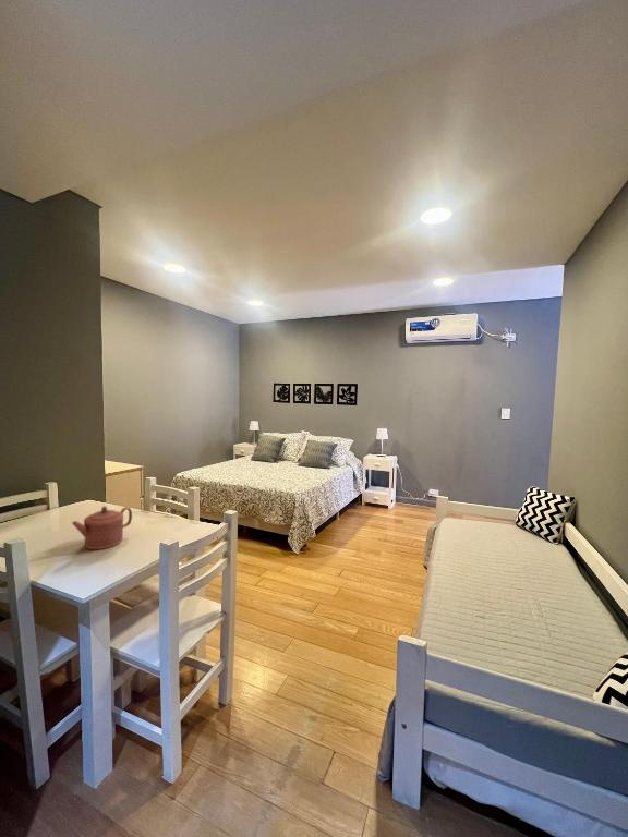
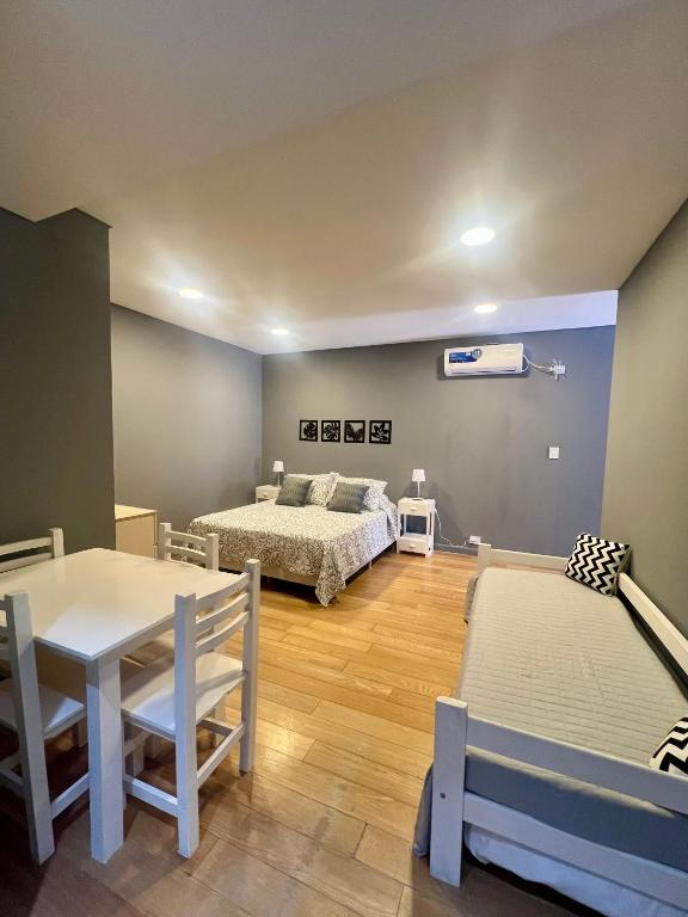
- teapot [71,505,133,550]
